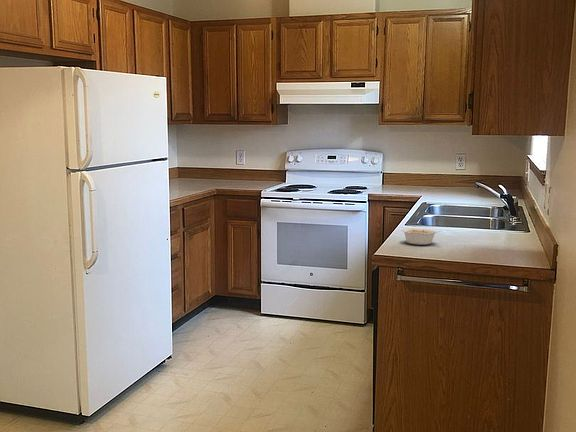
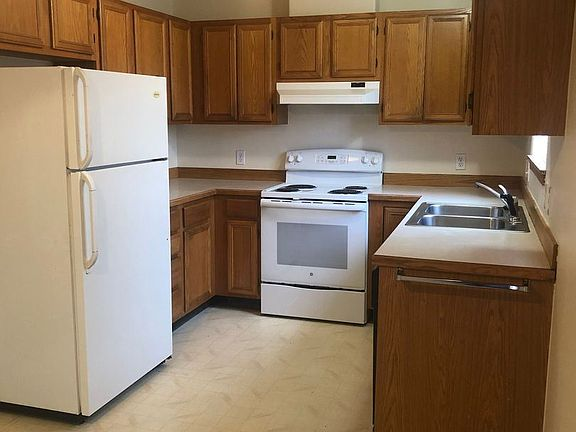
- legume [401,227,442,246]
